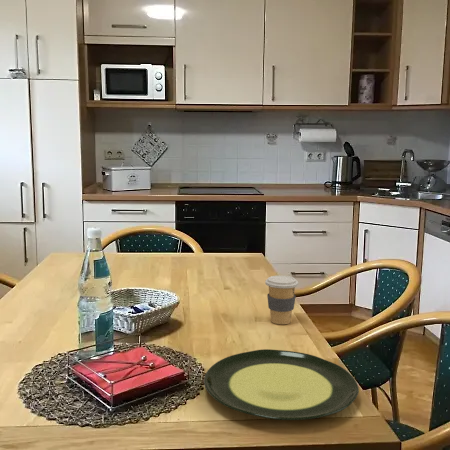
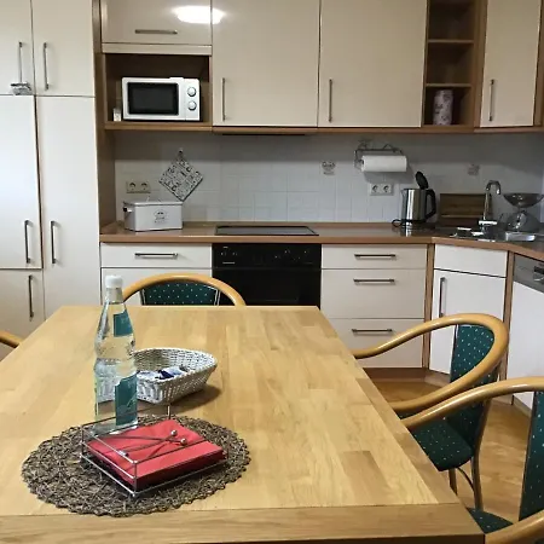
- coffee cup [264,275,299,325]
- plate [203,348,360,421]
